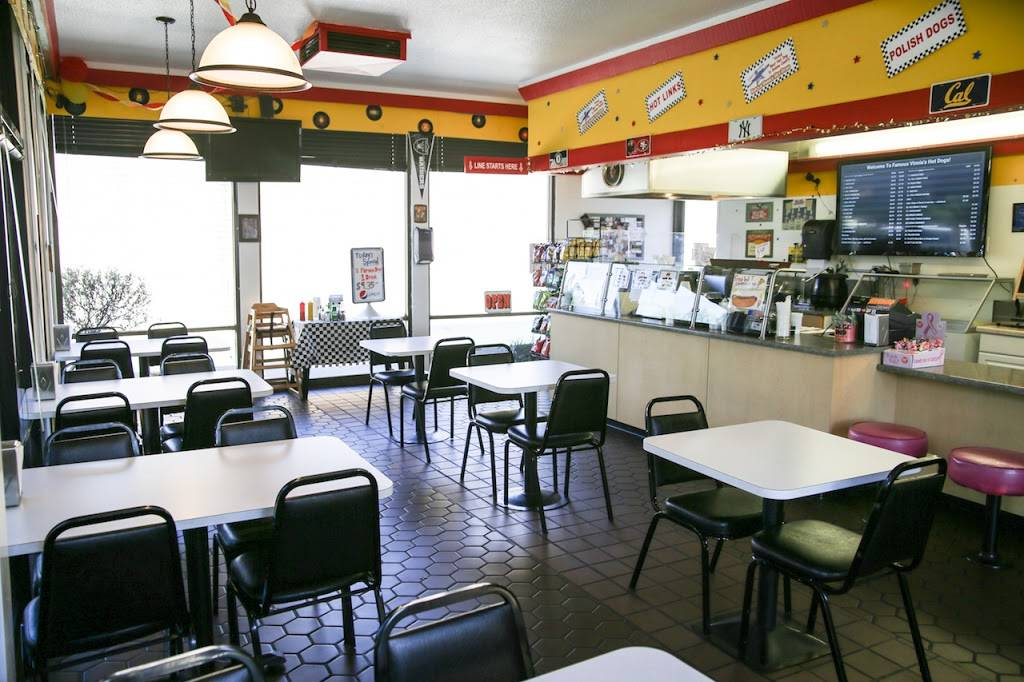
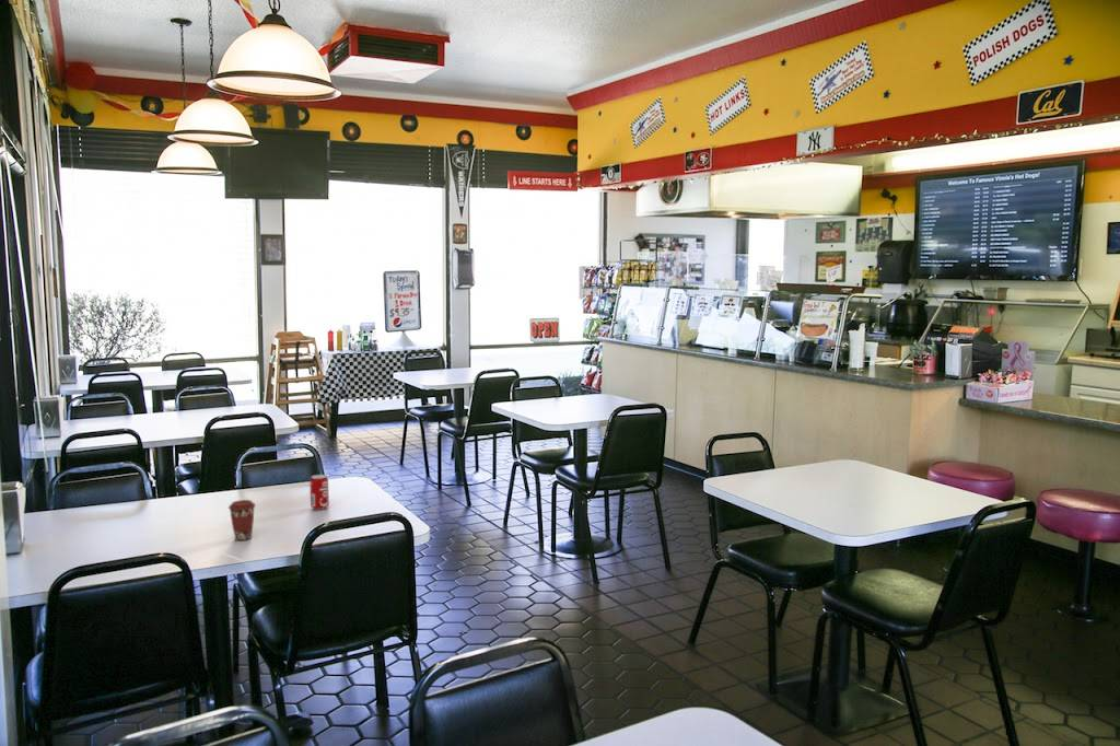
+ coffee cup [228,499,257,541]
+ beverage can [308,474,330,511]
